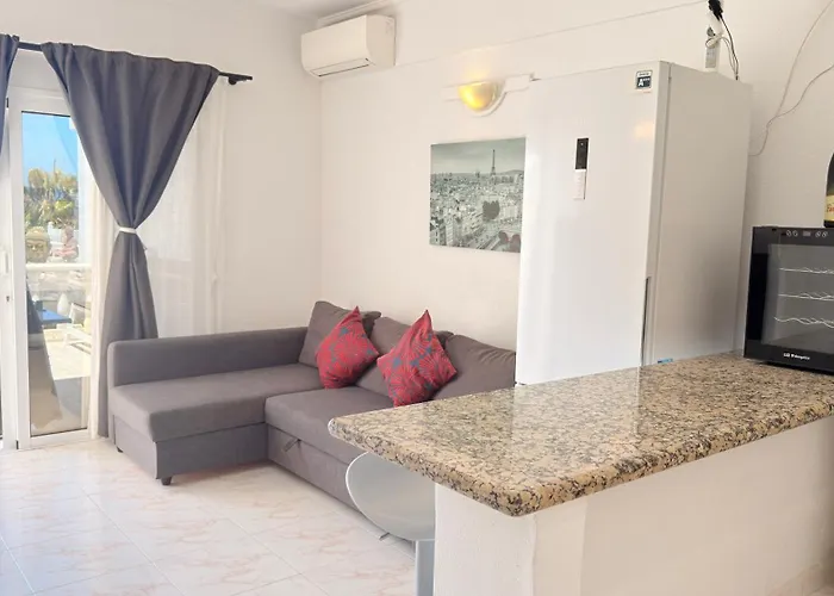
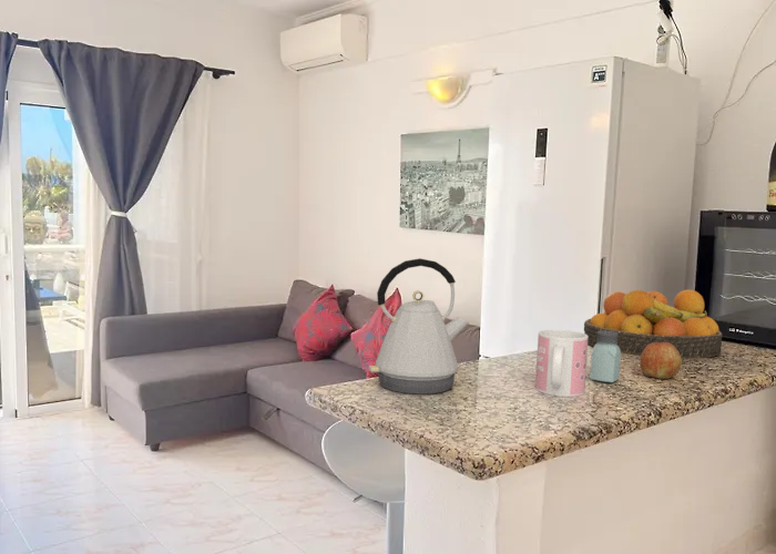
+ saltshaker [589,331,622,384]
+ kettle [368,257,470,396]
+ mug [534,329,589,398]
+ fruit bowl [583,289,723,359]
+ apple [639,342,683,380]
